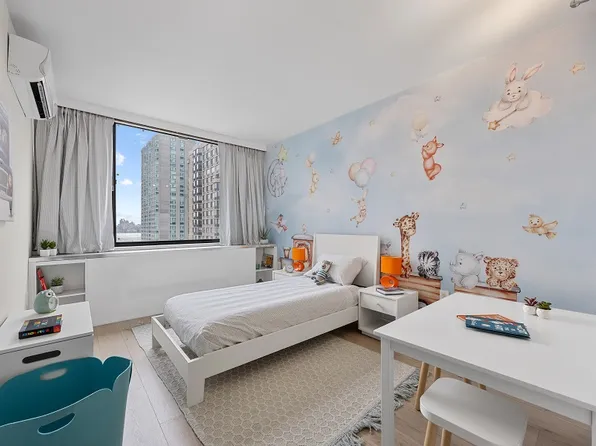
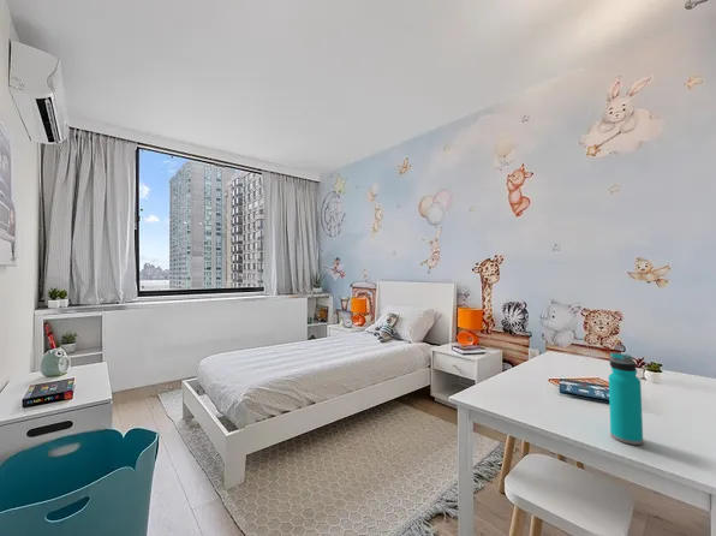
+ water bottle [608,351,644,446]
